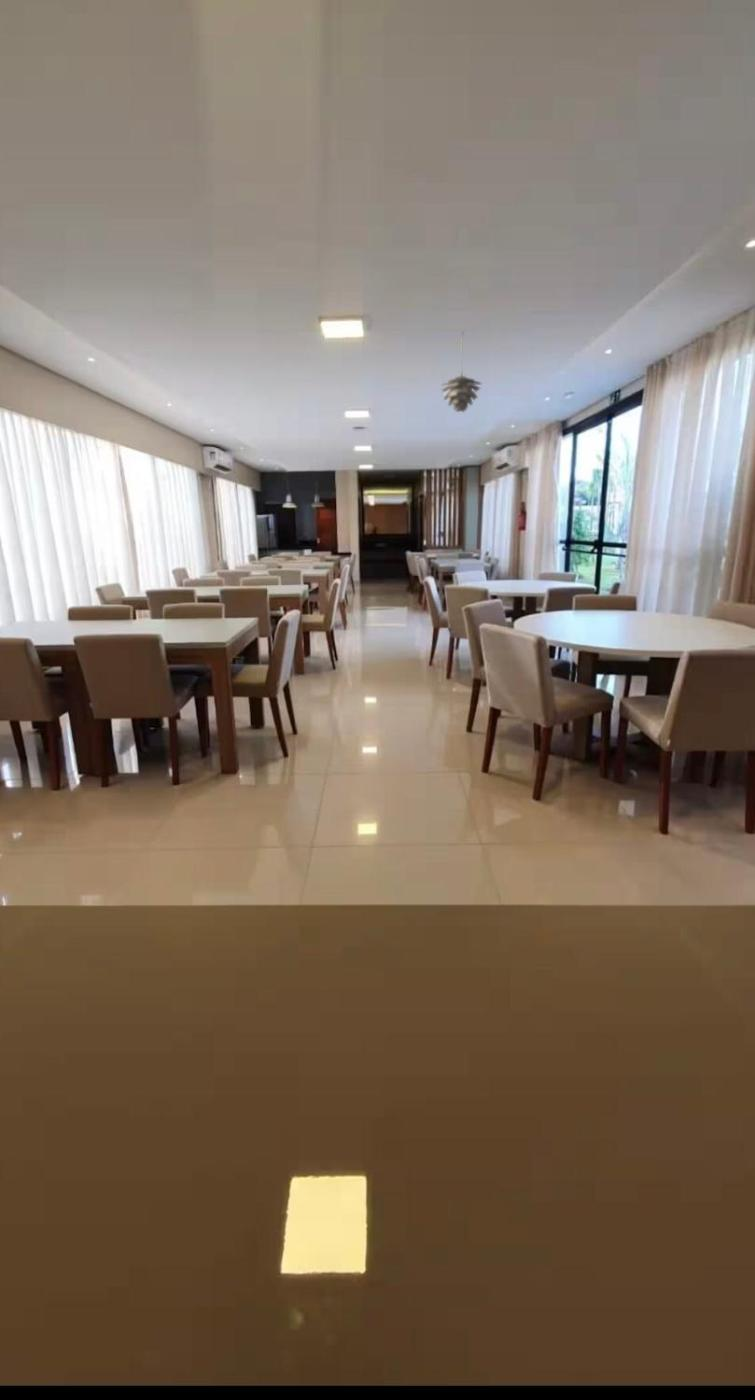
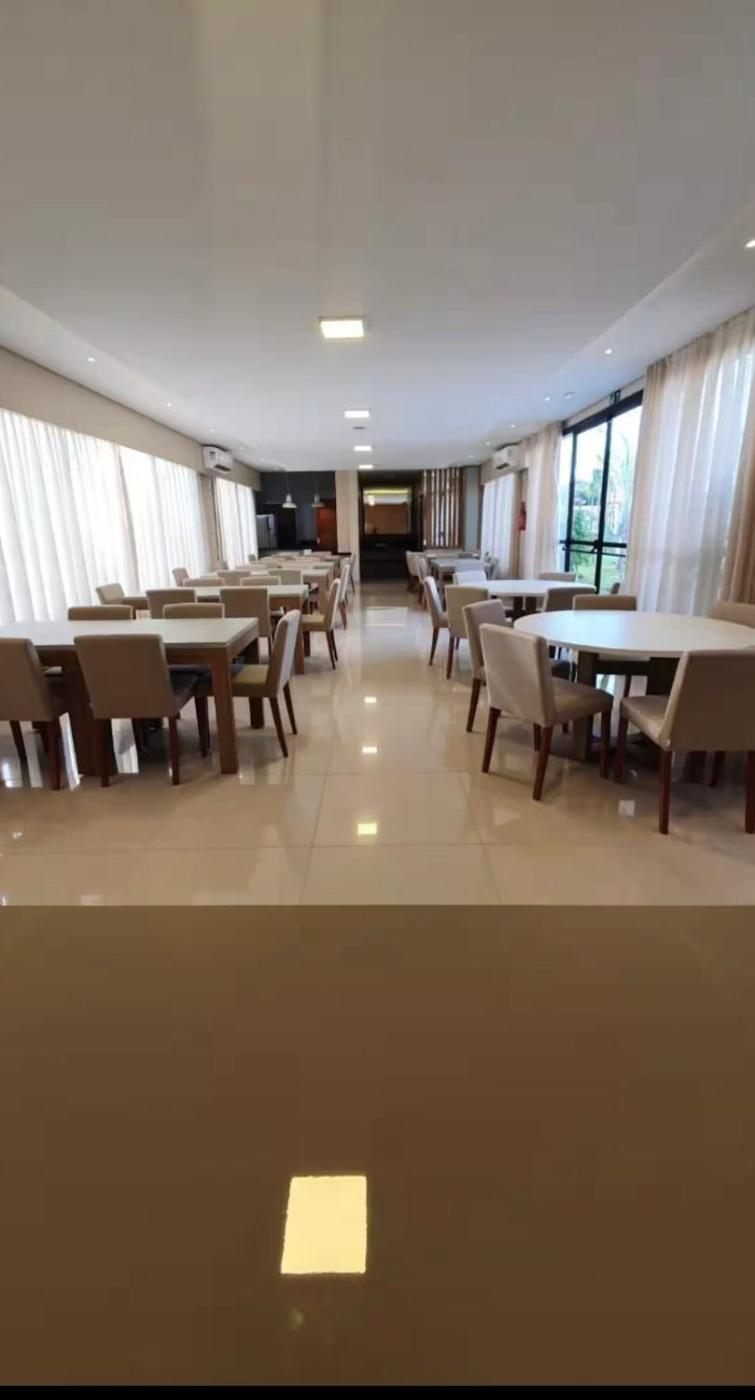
- pendant light [440,331,483,413]
